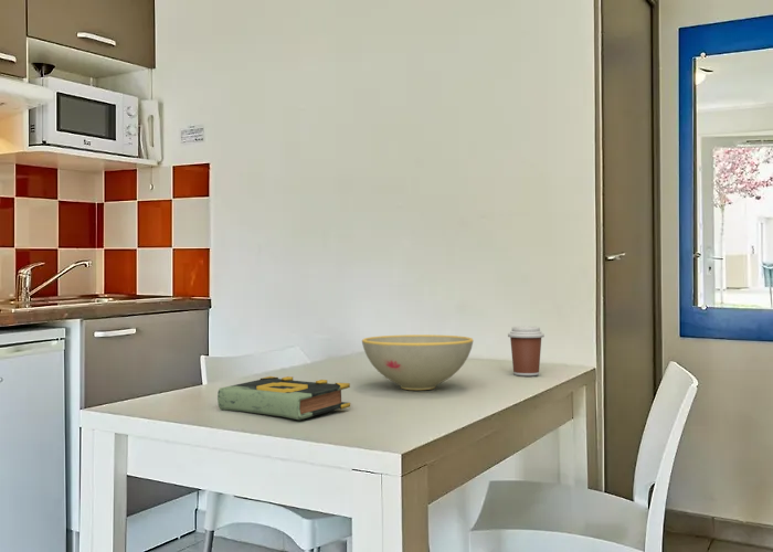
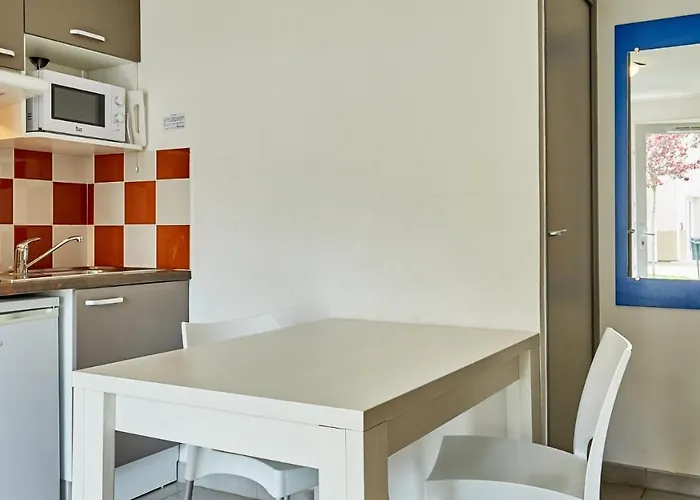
- book [216,375,351,421]
- coffee cup [507,326,546,376]
- bowl [361,333,475,391]
